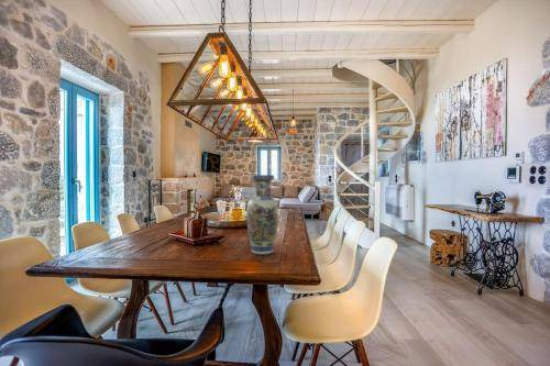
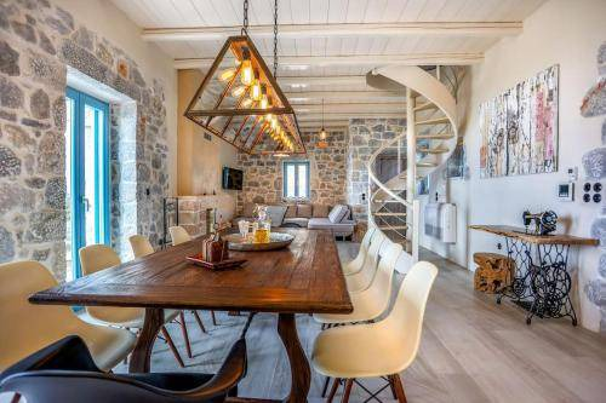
- vase [245,174,279,255]
